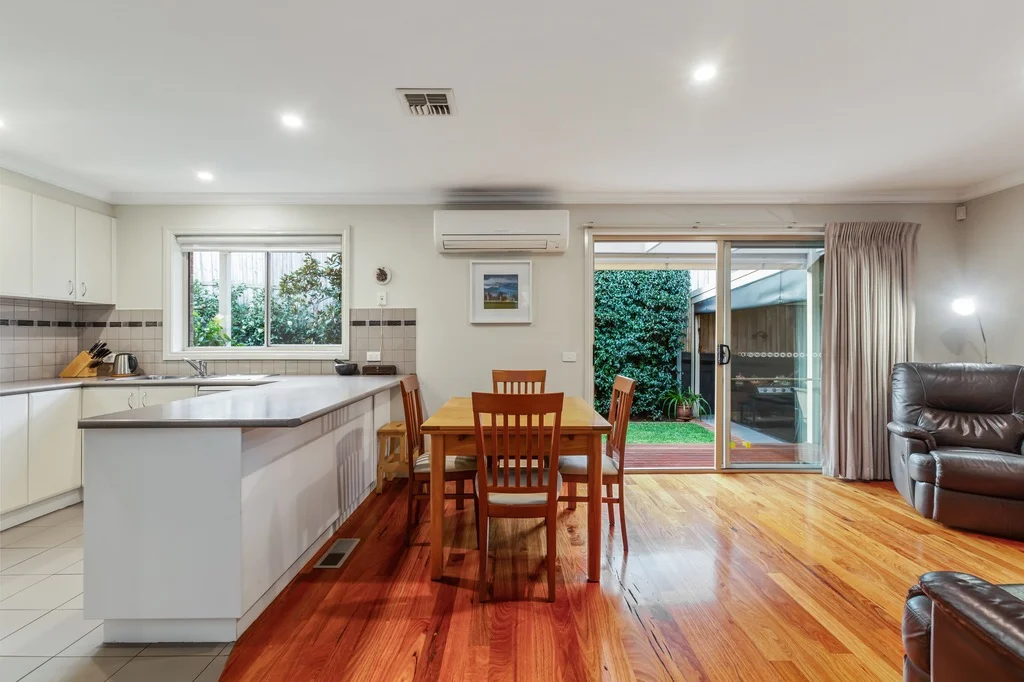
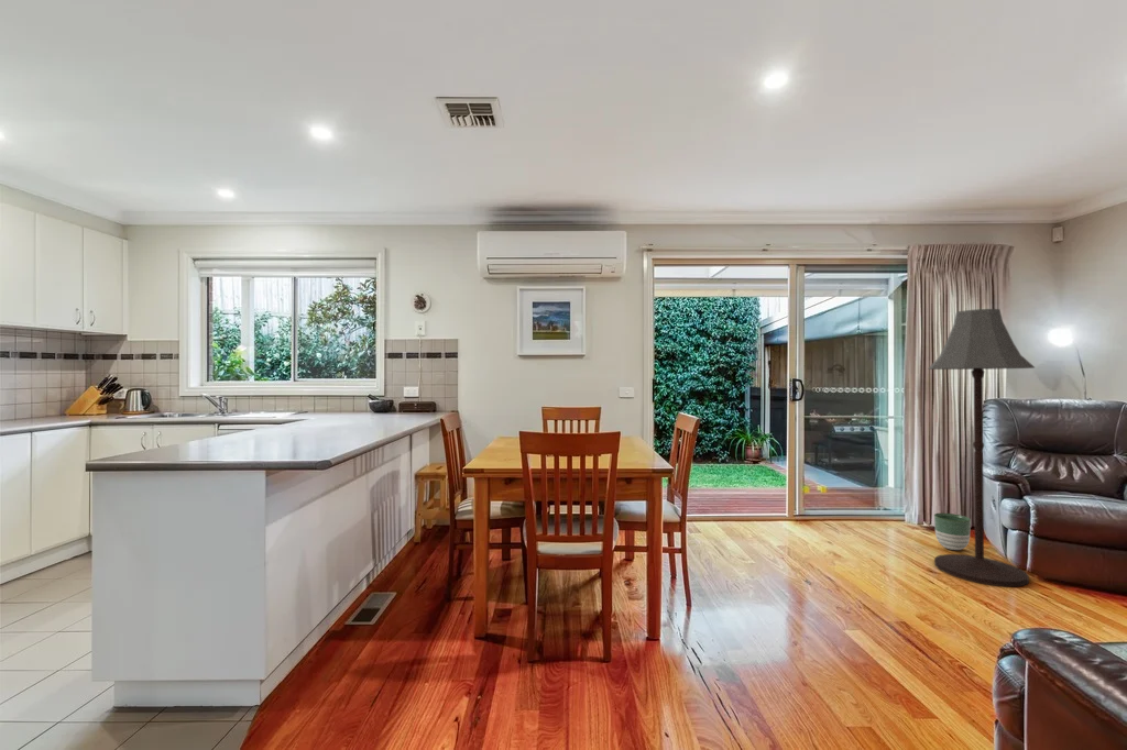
+ floor lamp [927,308,1036,588]
+ planter [933,512,972,551]
